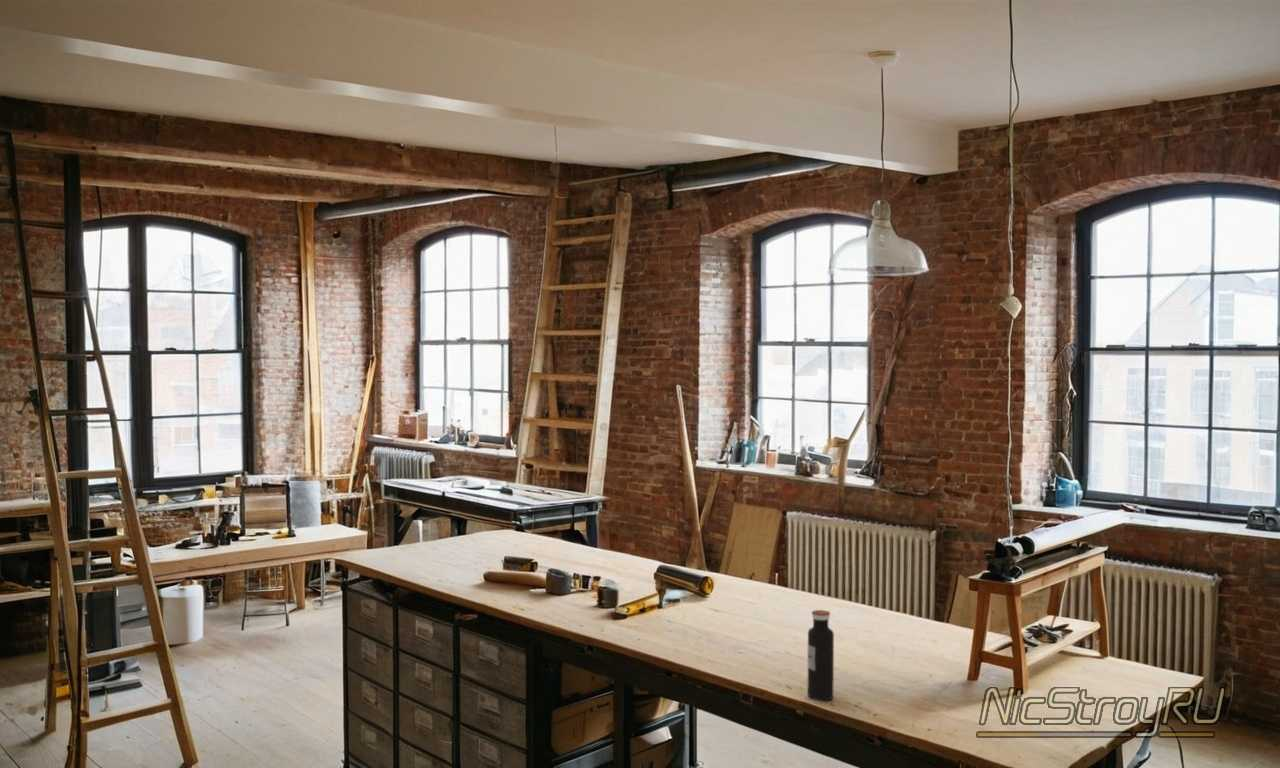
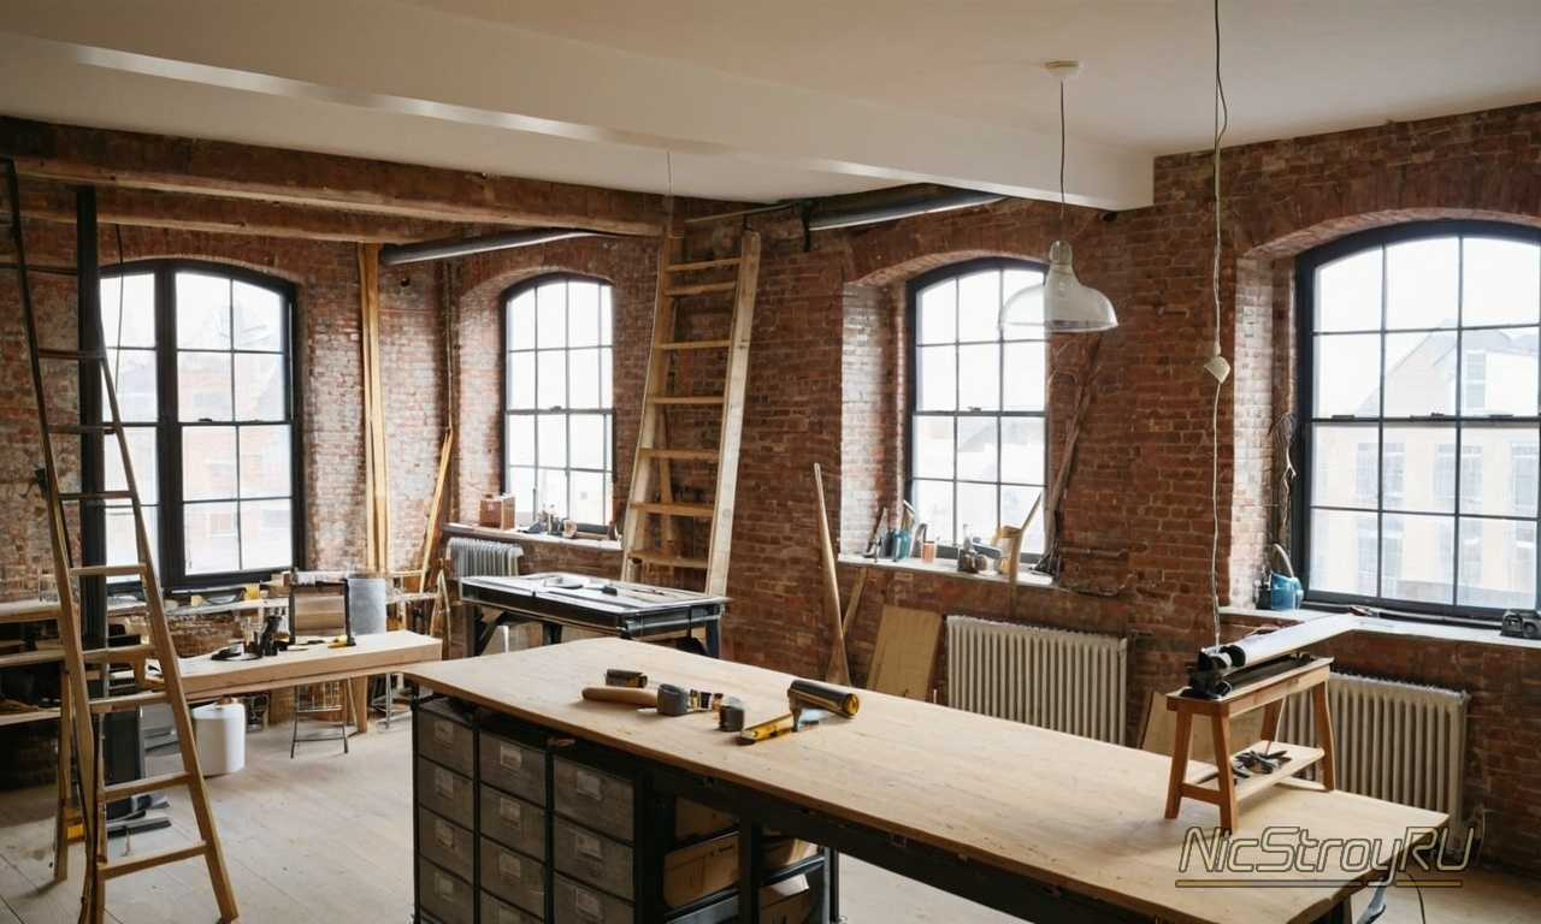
- water bottle [807,609,835,701]
